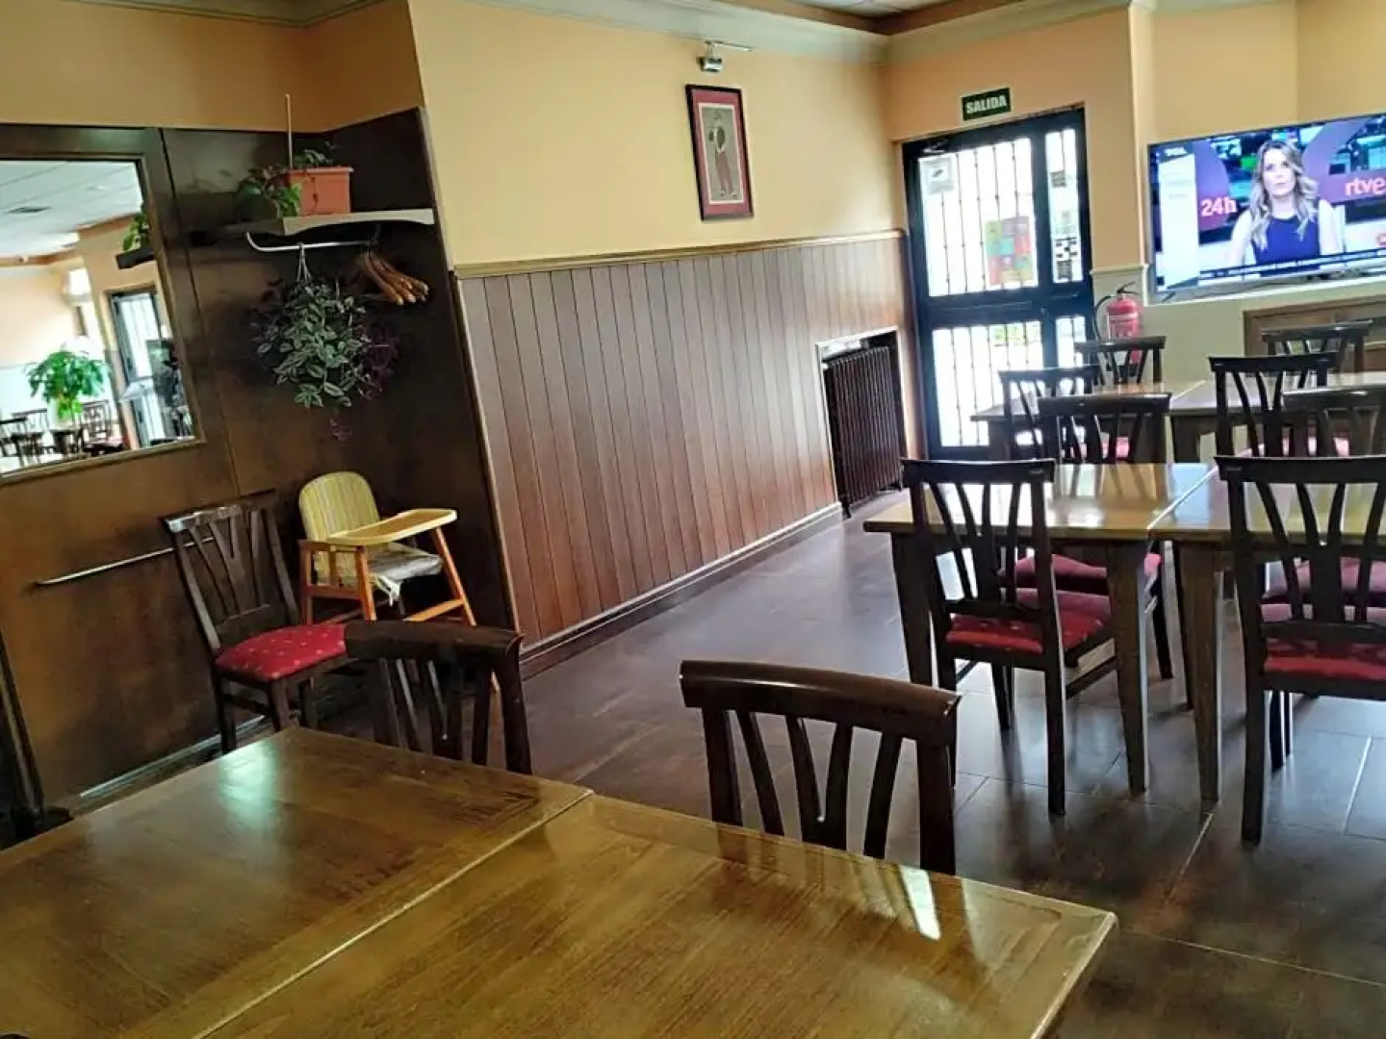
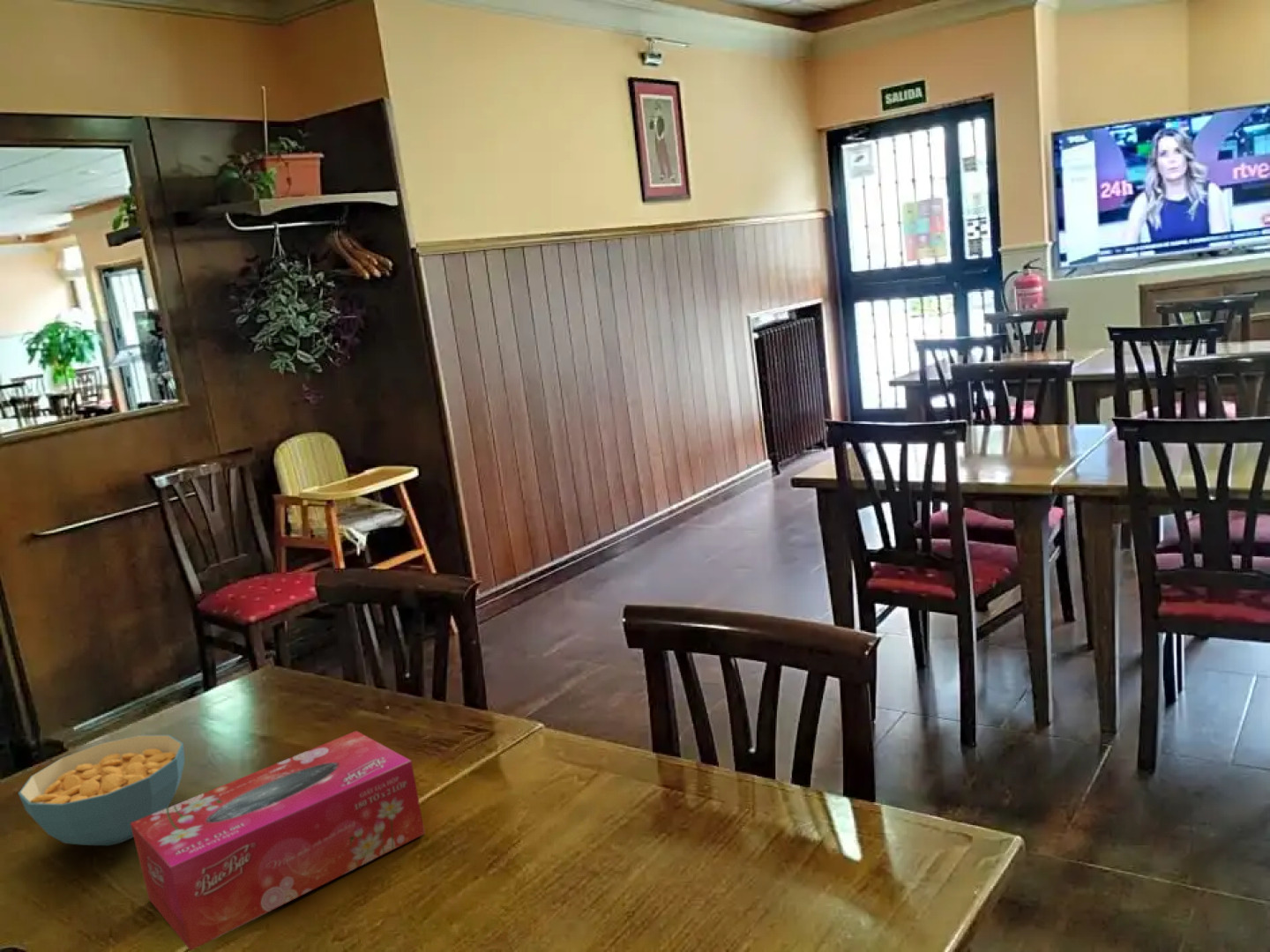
+ cereal bowl [18,734,185,846]
+ tissue box [131,730,426,951]
